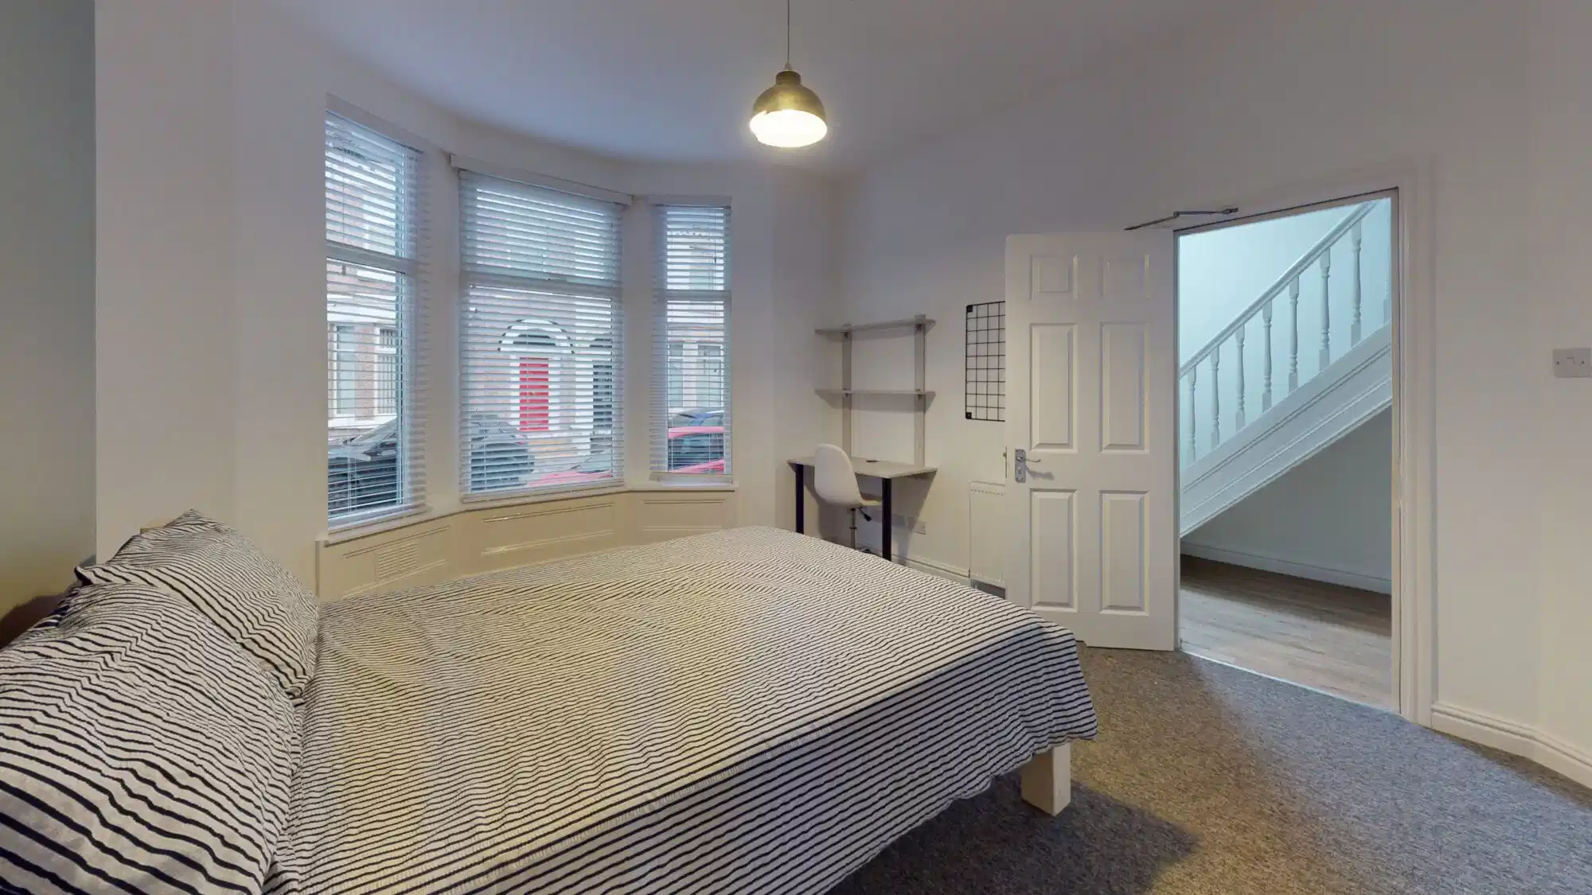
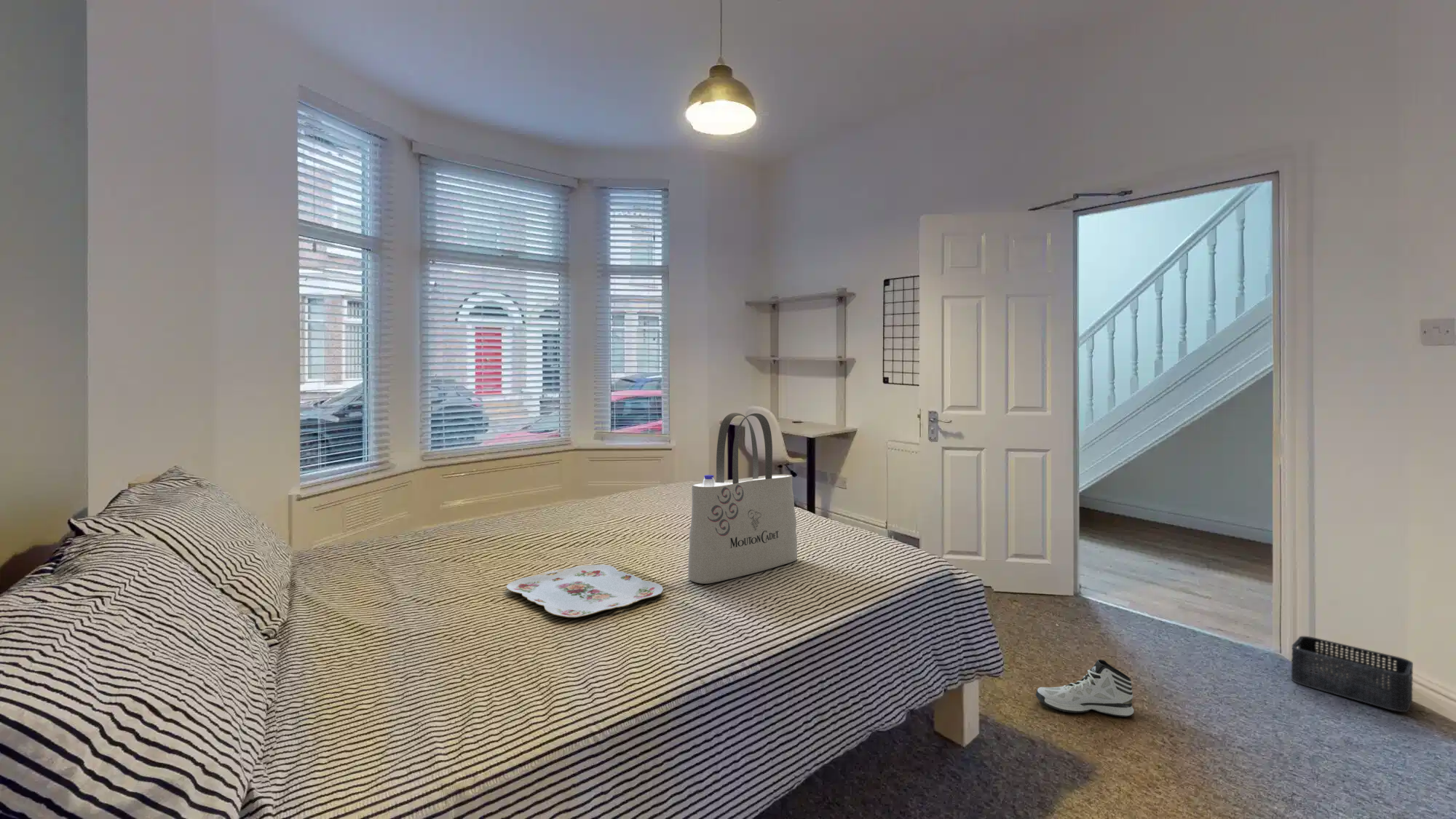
+ tote bag [687,412,798,585]
+ storage bin [1291,636,1414,713]
+ serving tray [506,564,664,619]
+ sneaker [1035,659,1134,718]
